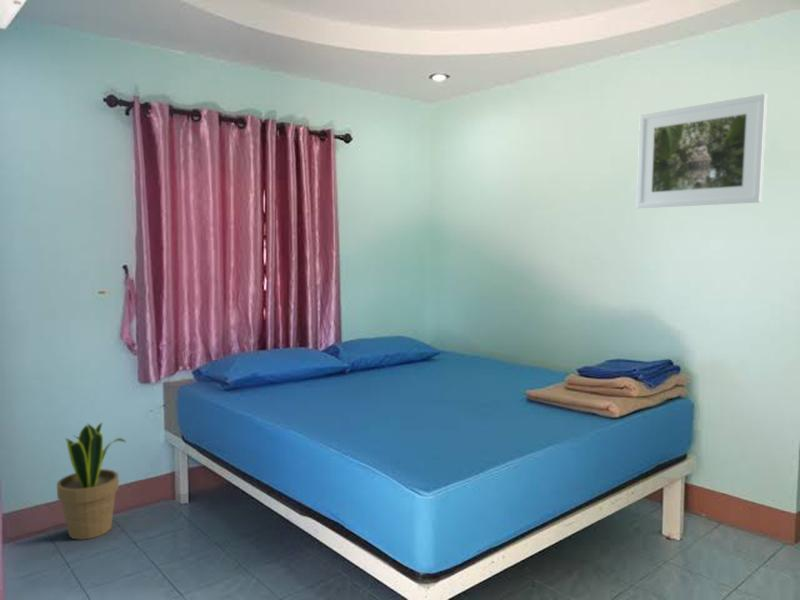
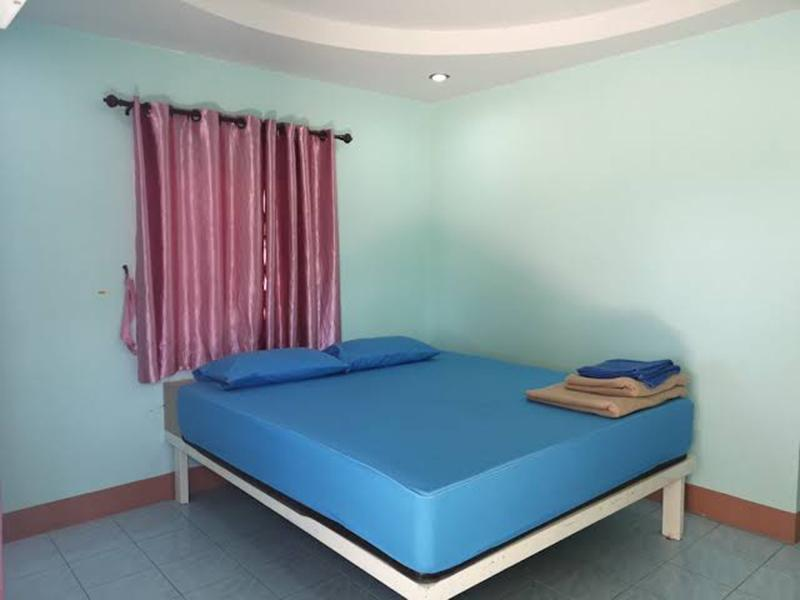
- potted plant [56,421,127,541]
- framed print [636,93,768,209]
